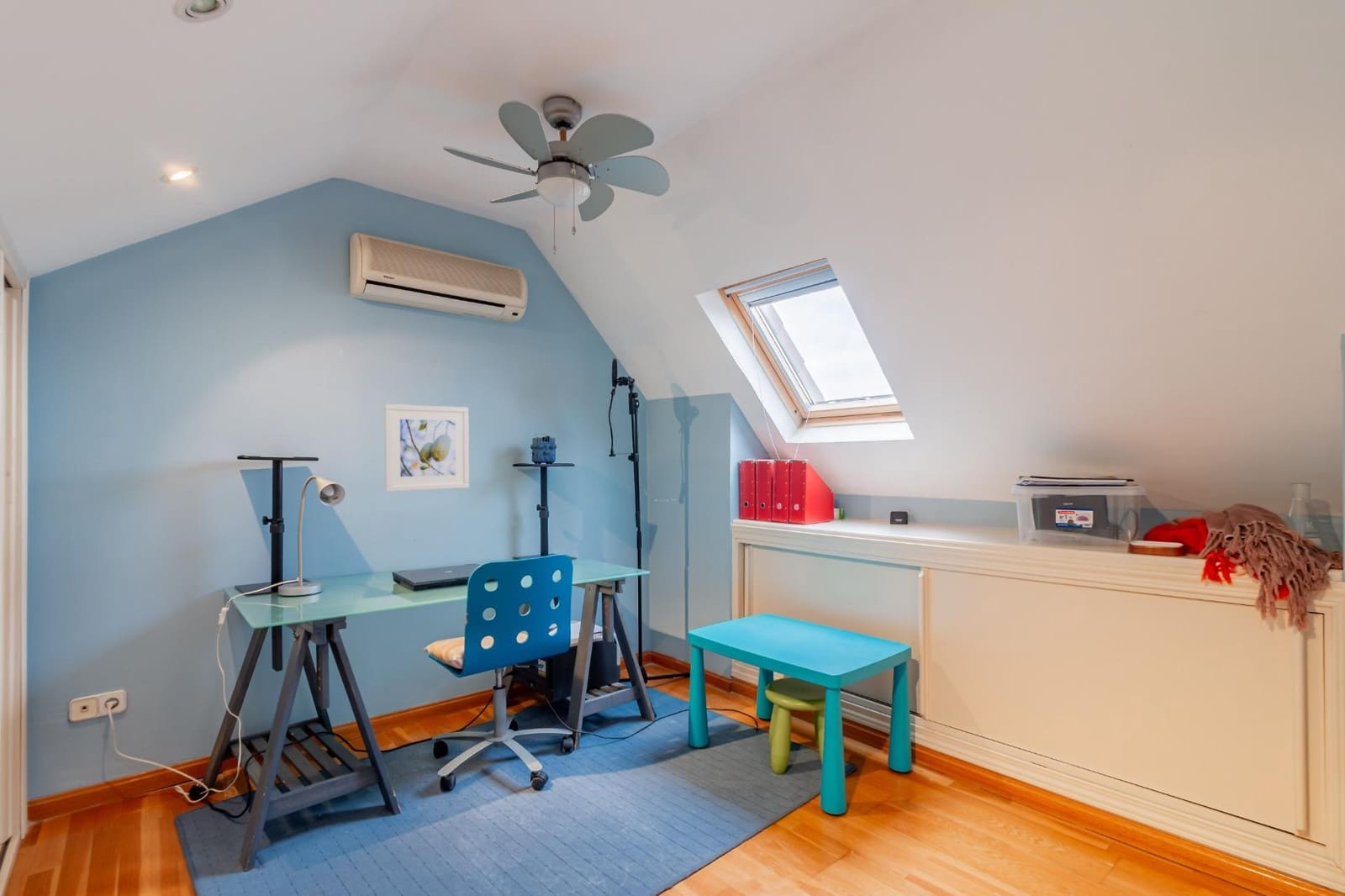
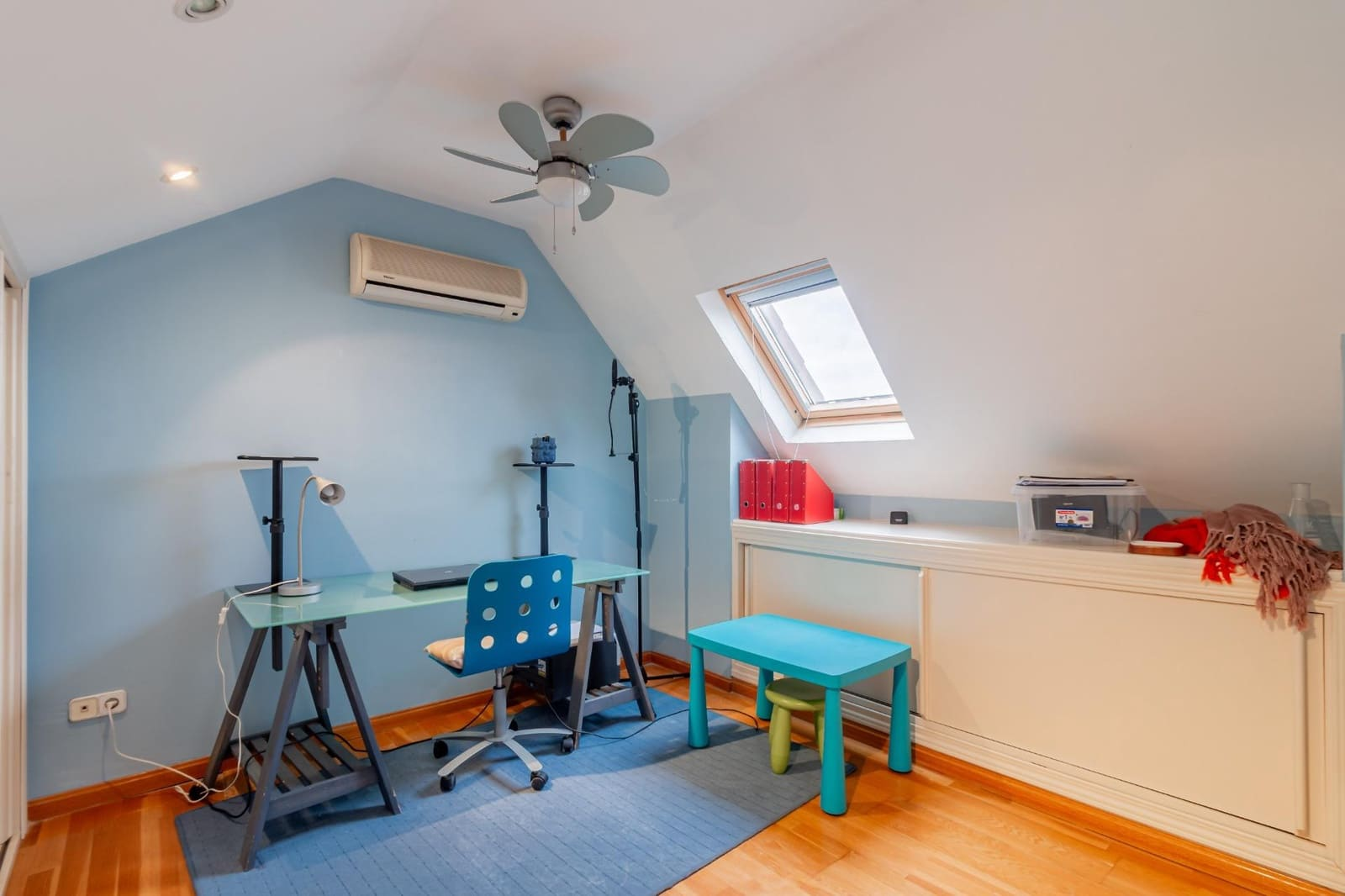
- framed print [383,403,470,493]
